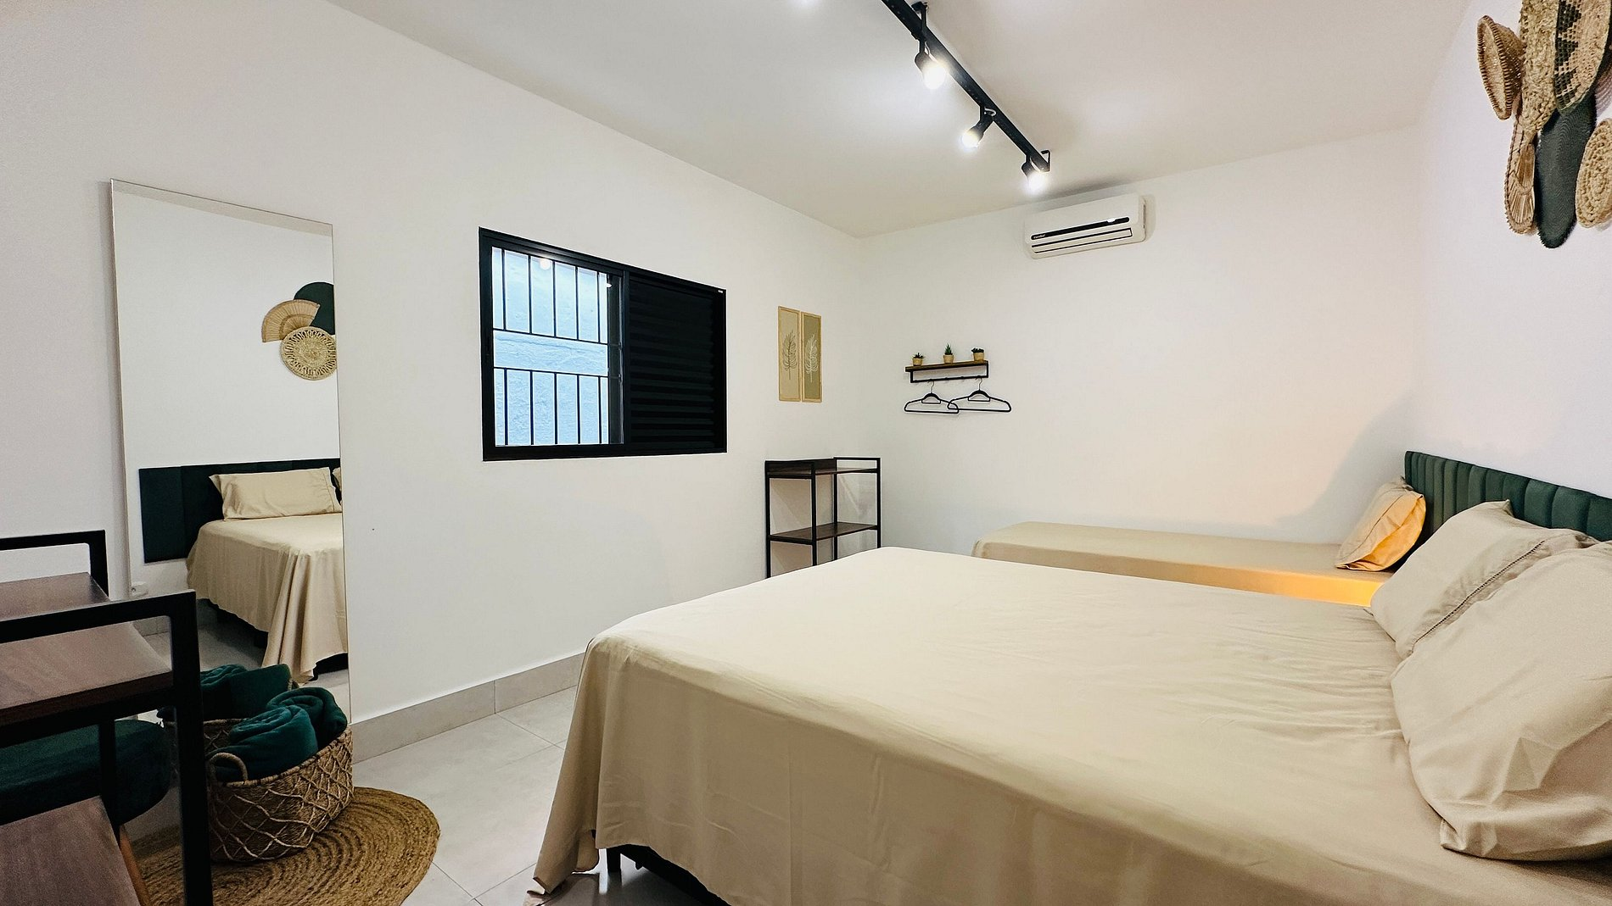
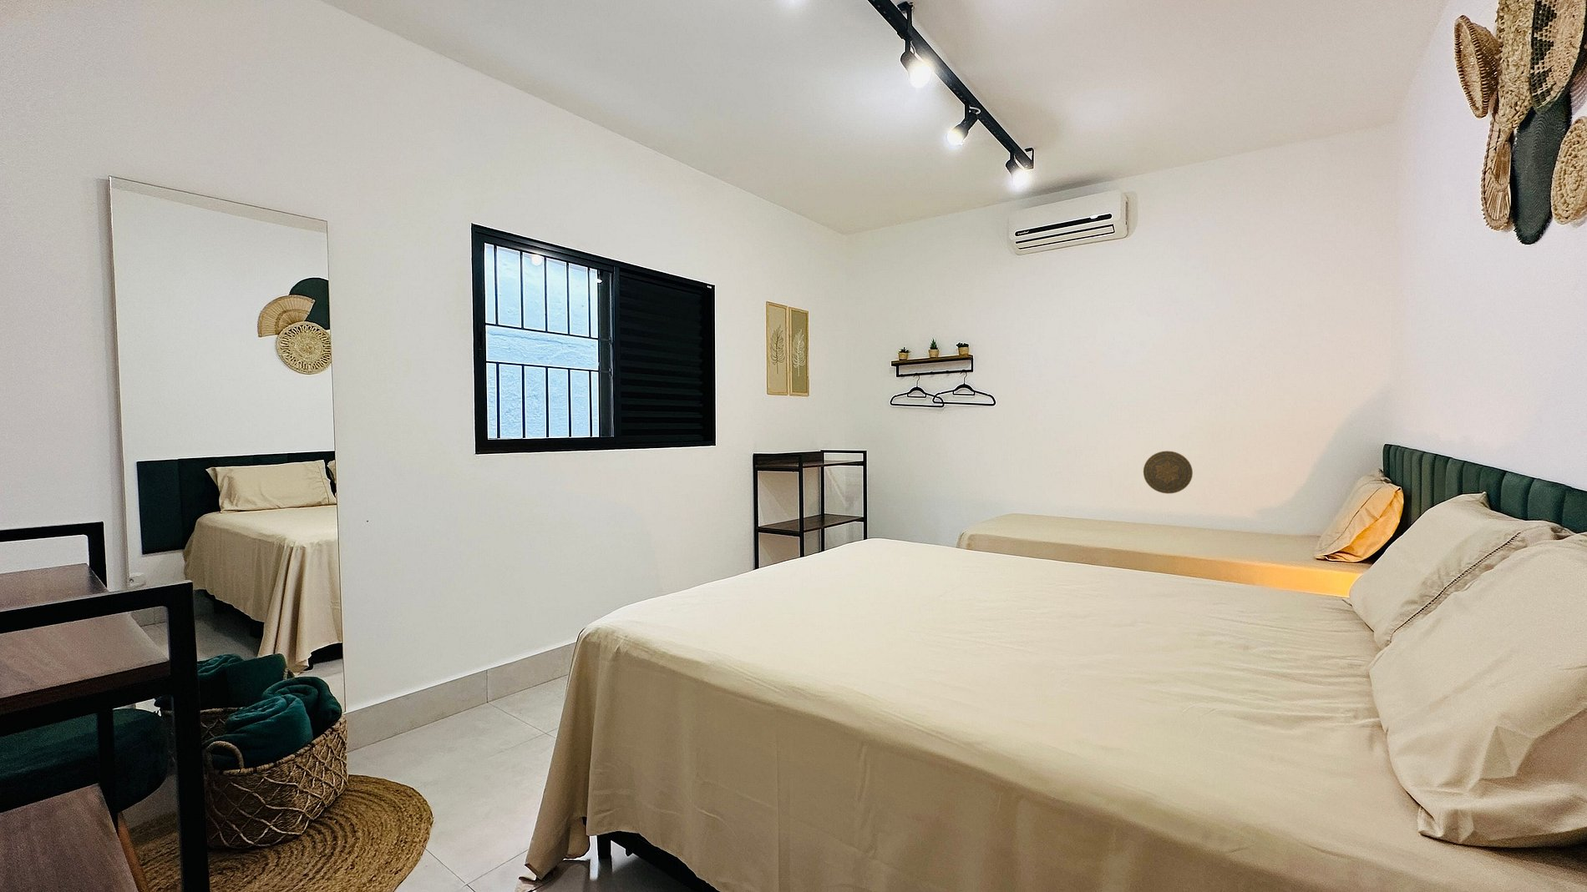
+ decorative plate [1142,450,1194,494]
